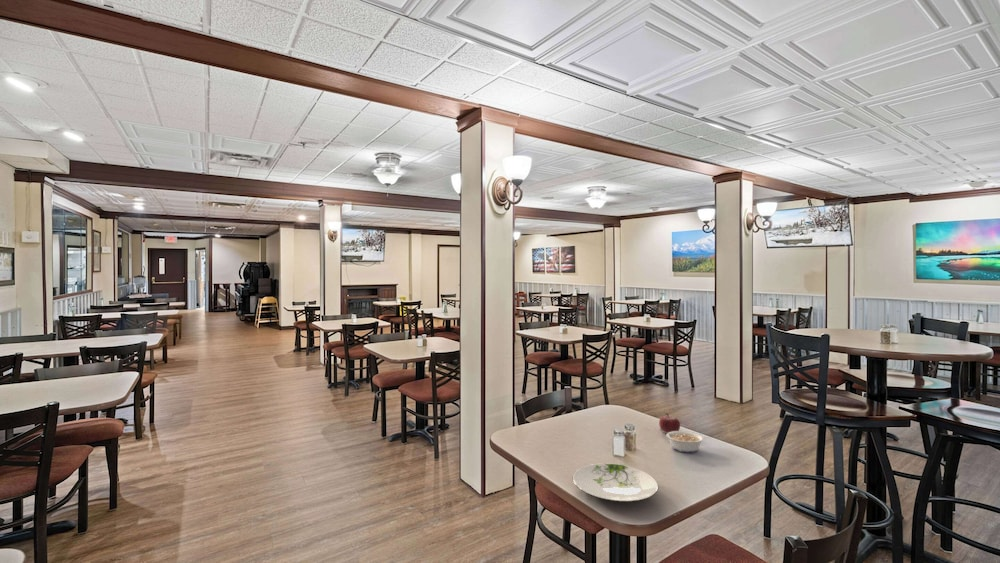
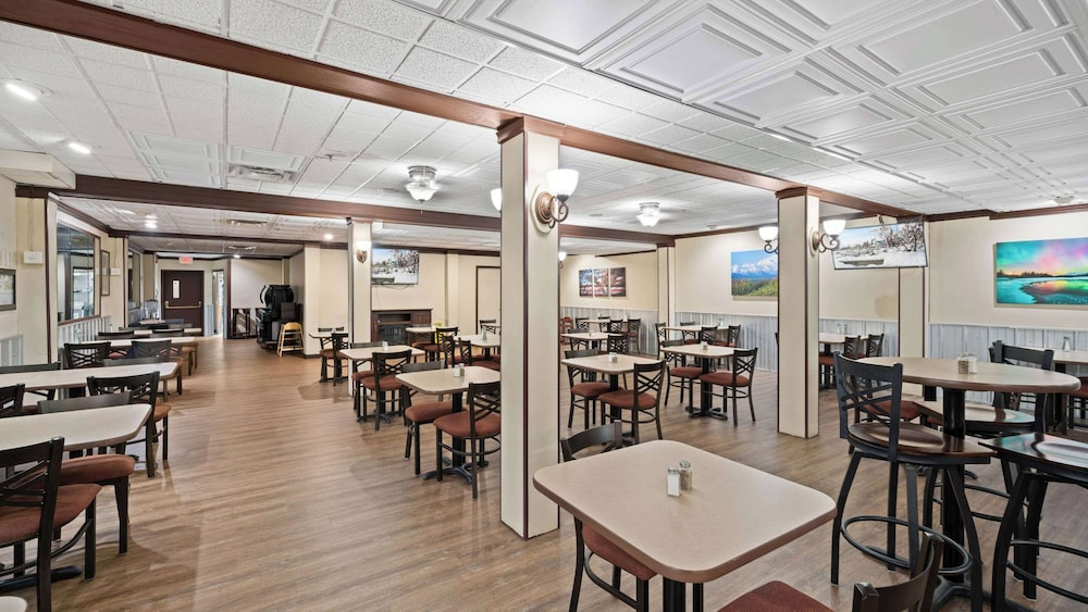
- plate [572,463,659,503]
- fruit [658,412,681,434]
- legume [659,429,705,453]
